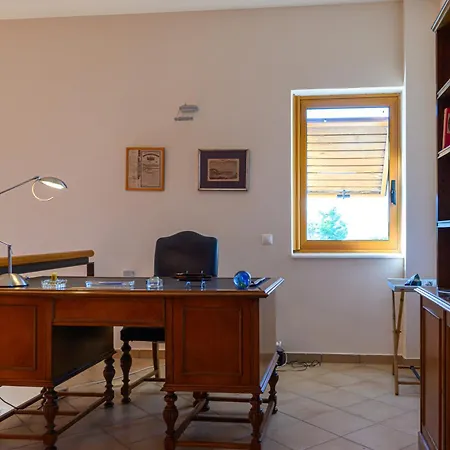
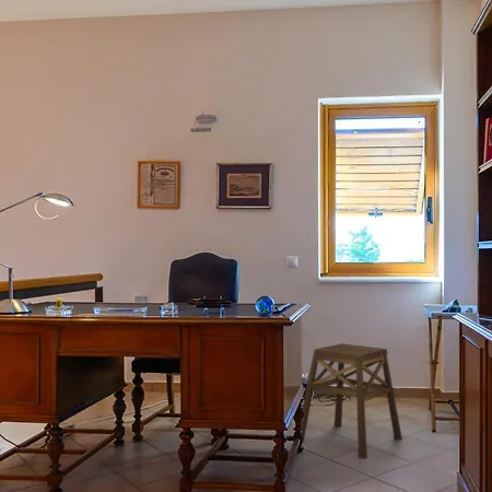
+ stool [300,342,403,459]
